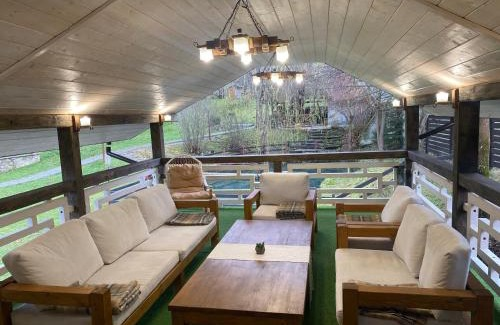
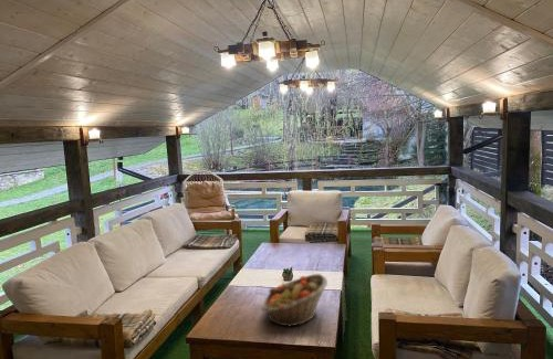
+ fruit basket [261,273,328,328]
